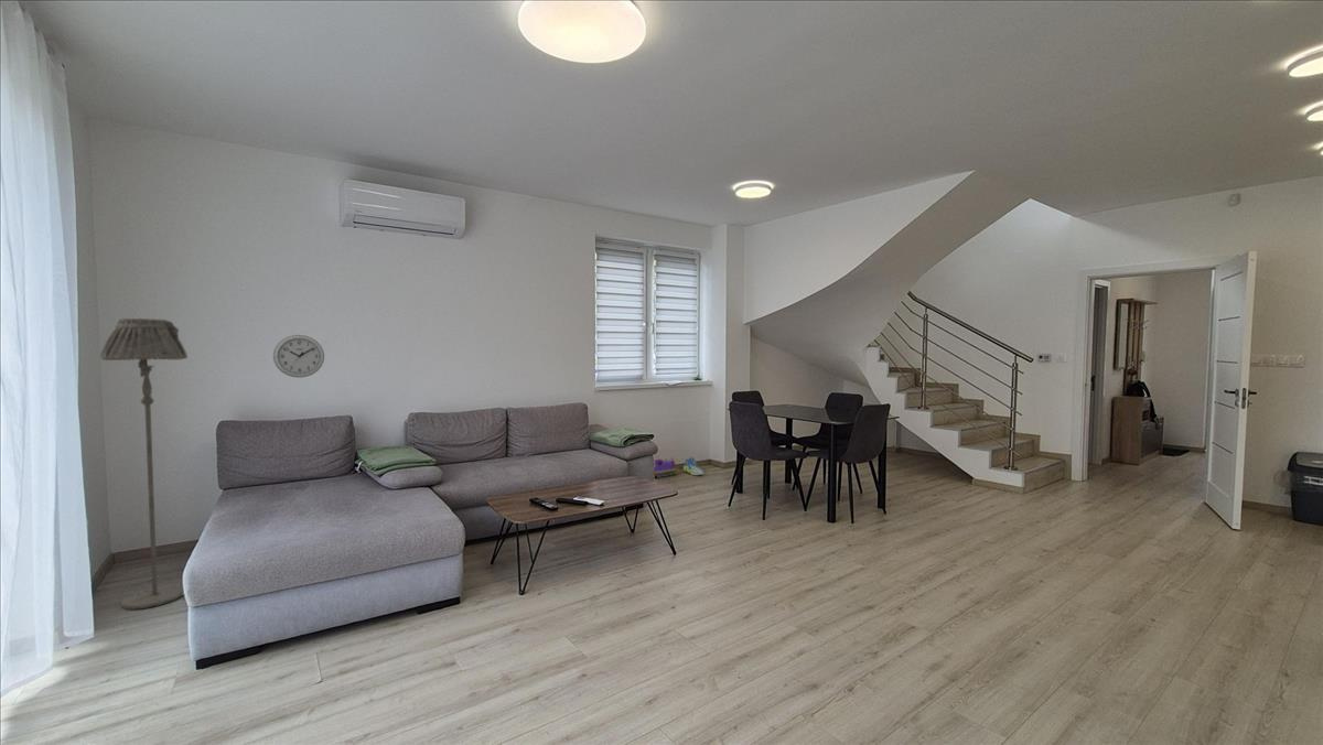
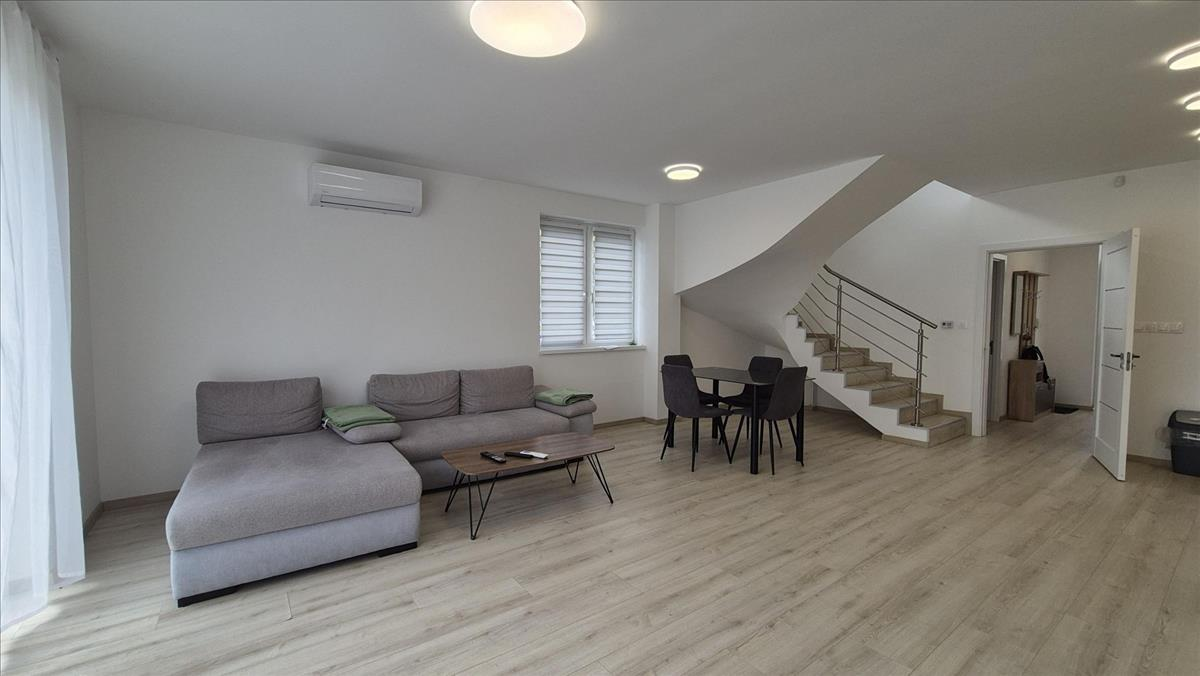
- wall clock [272,334,325,379]
- sneaker [682,456,704,476]
- floor lamp [99,317,189,611]
- toy train [654,456,680,478]
